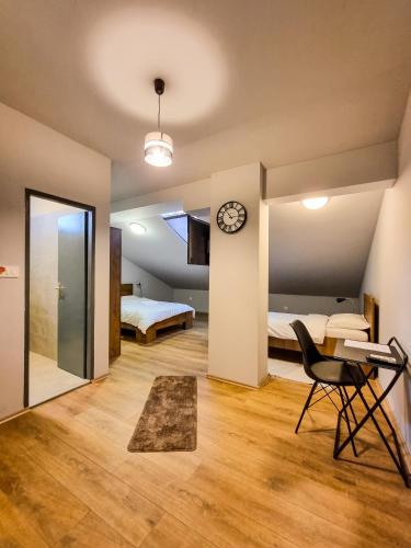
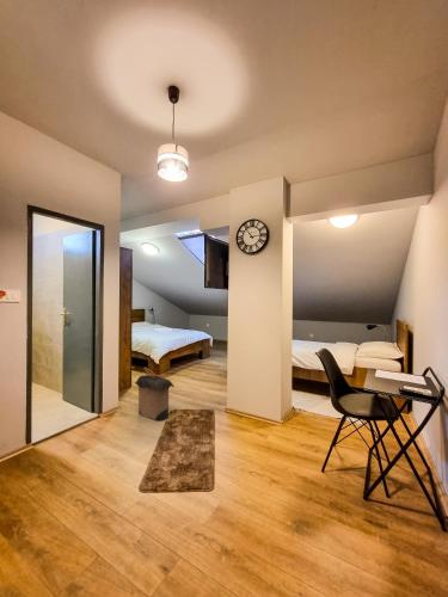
+ laundry hamper [134,367,176,421]
